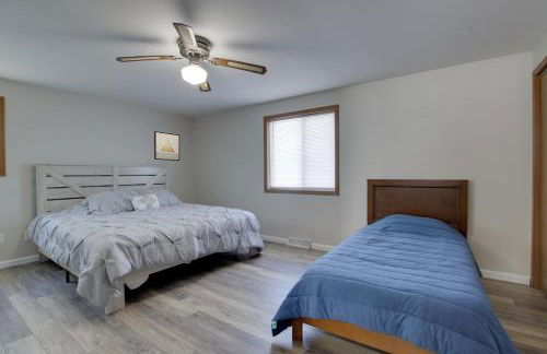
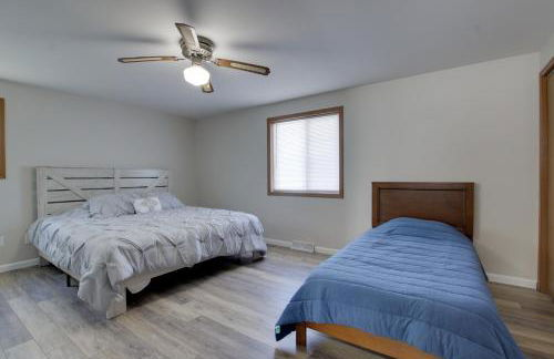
- wall art [153,130,181,162]
